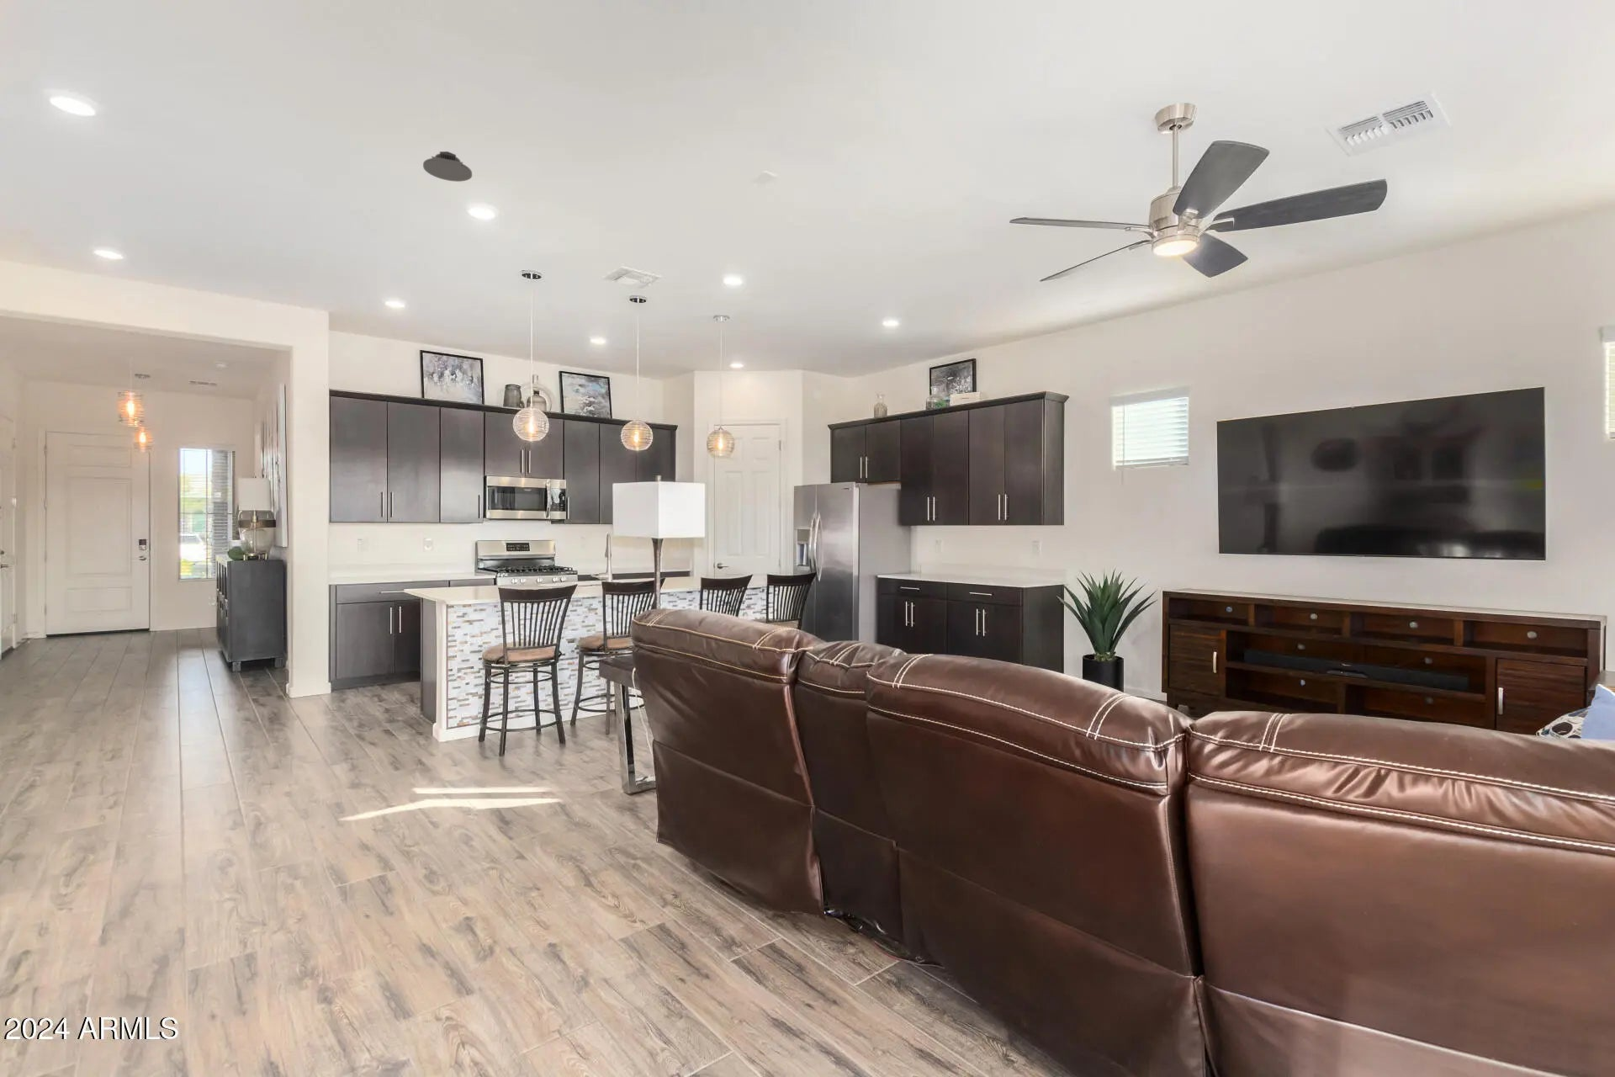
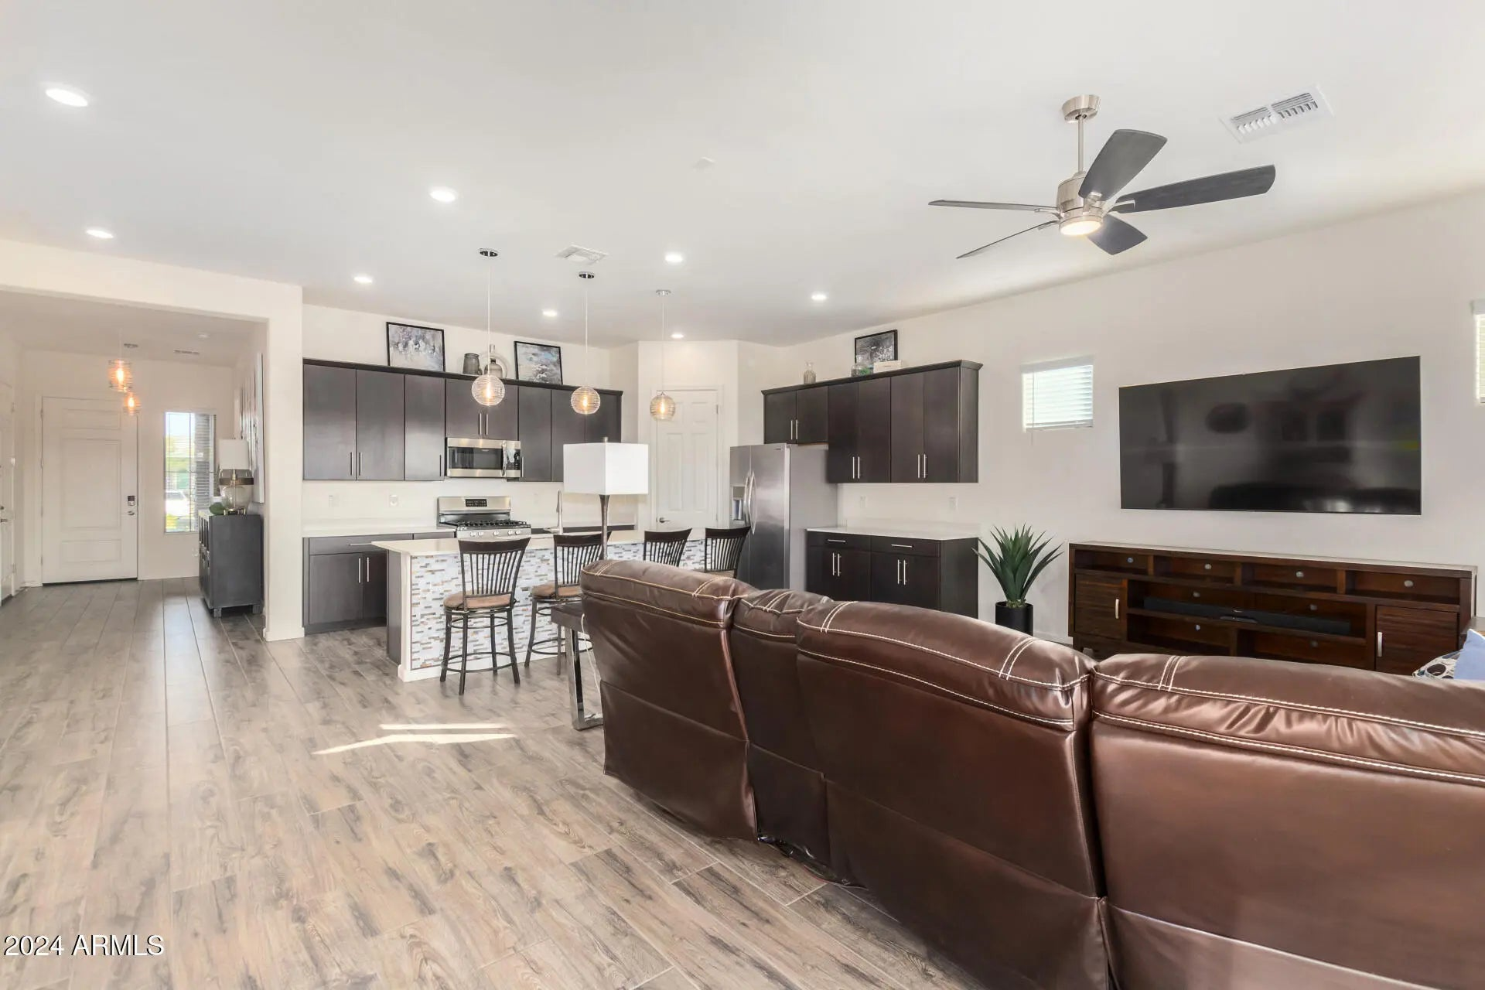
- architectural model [422,150,472,183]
